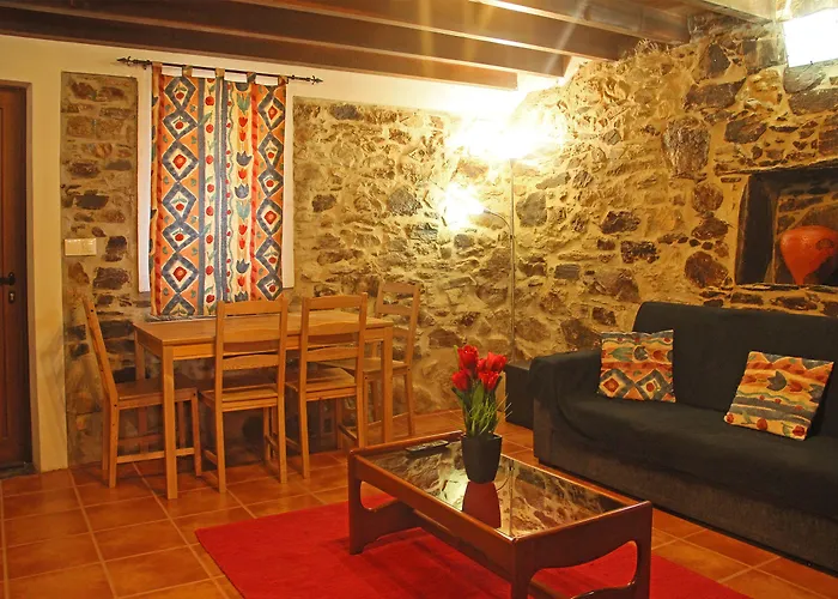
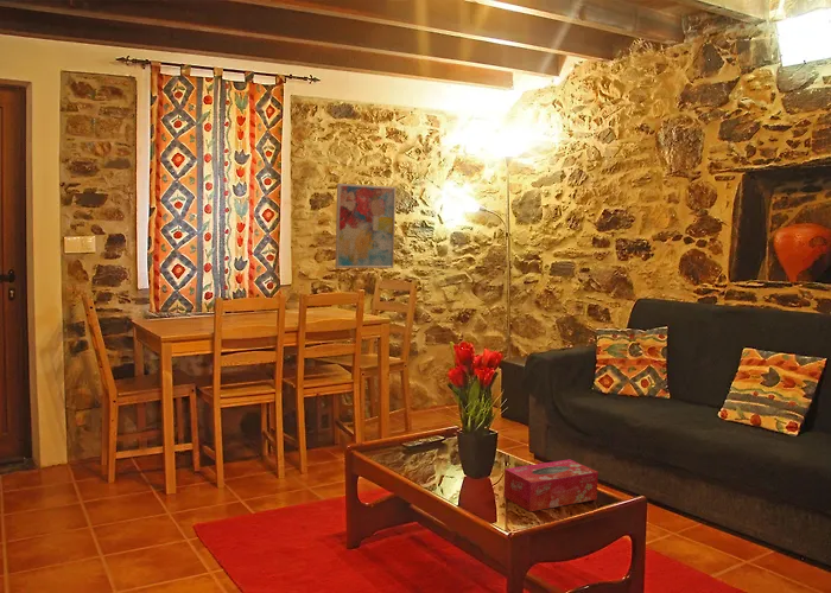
+ wall art [334,183,397,269]
+ tissue box [502,458,600,512]
